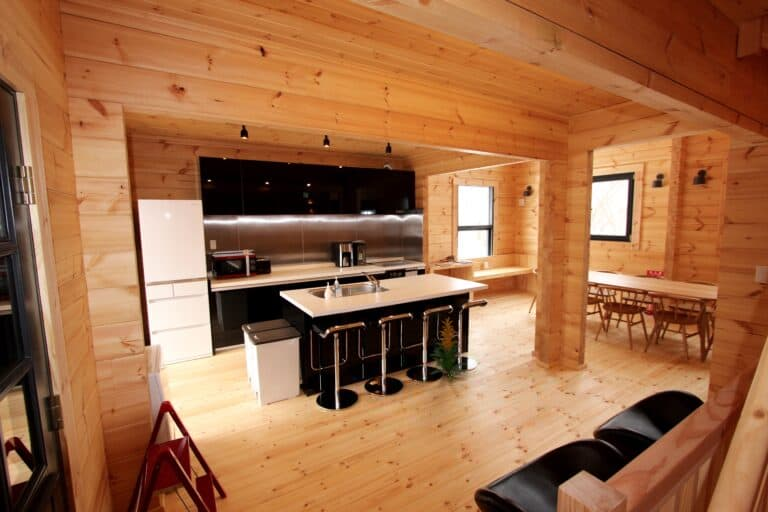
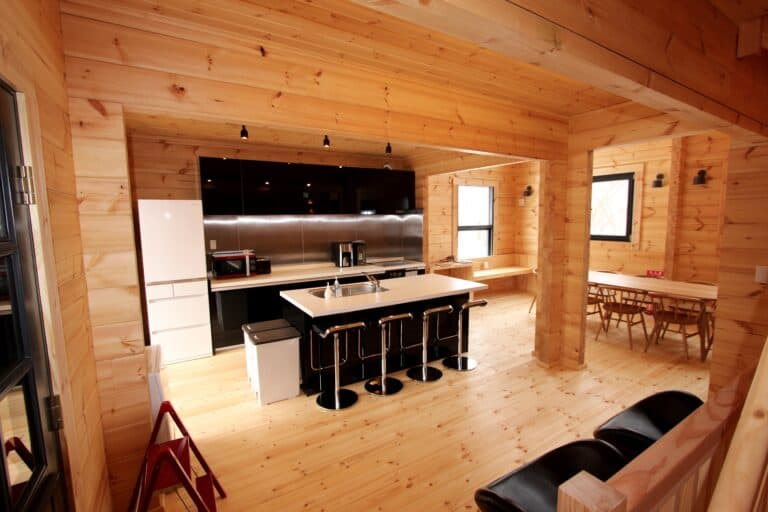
- indoor plant [429,317,468,381]
